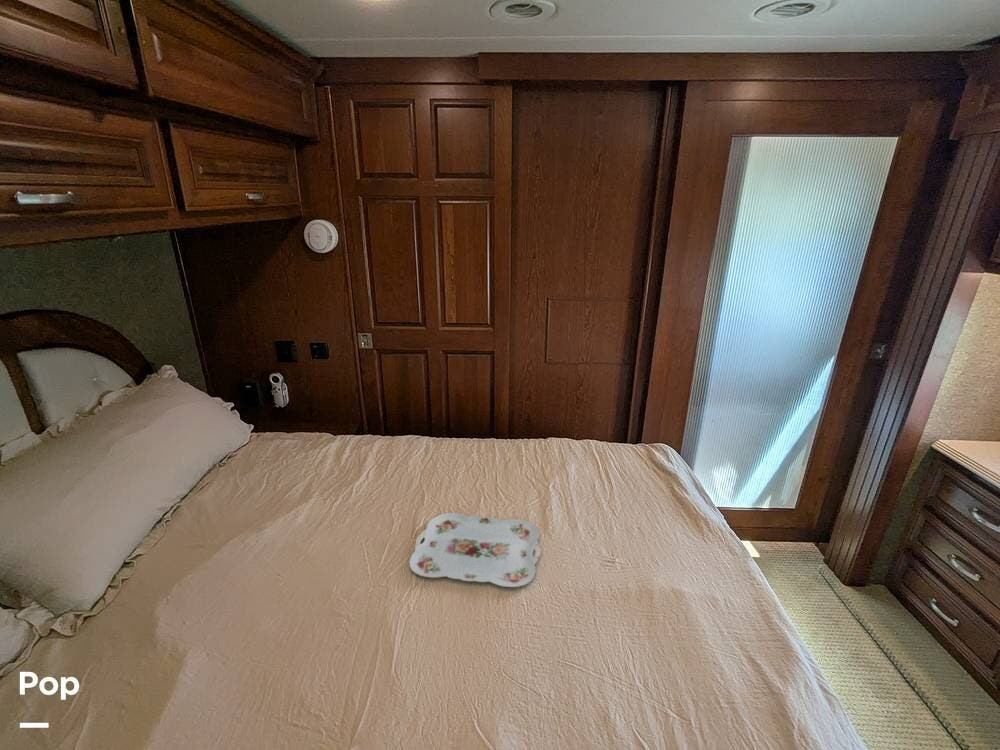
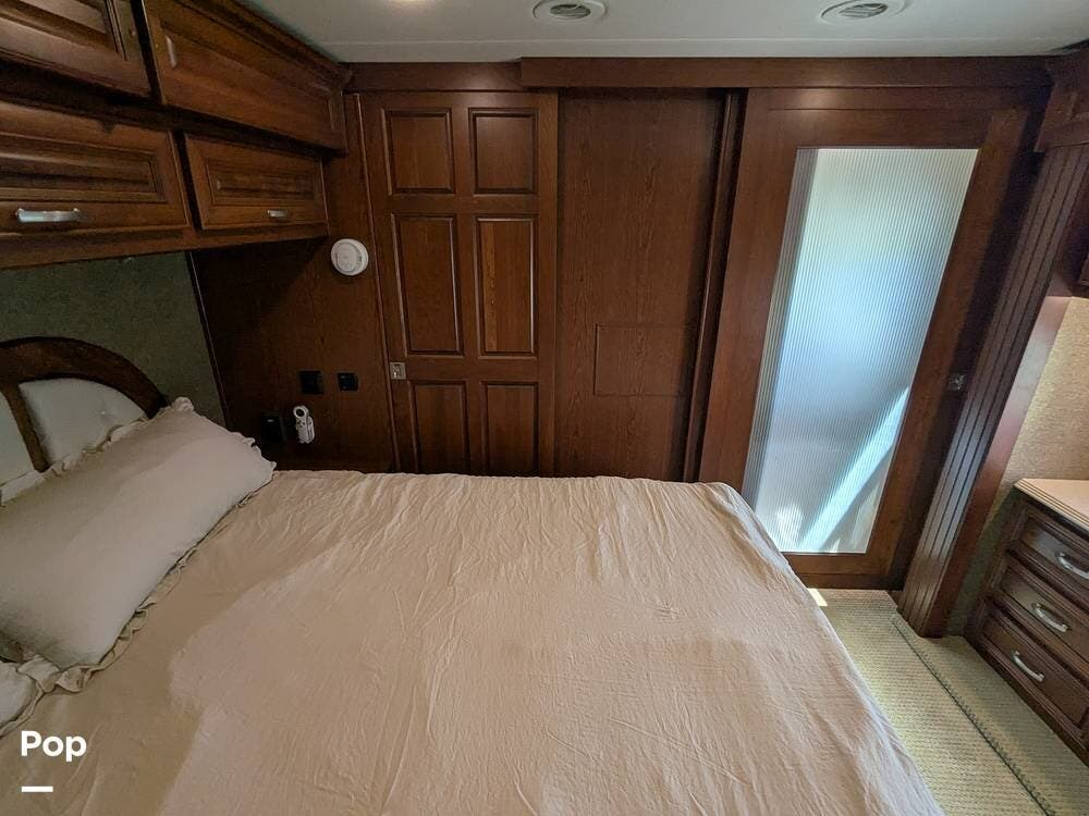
- serving tray [408,512,542,588]
